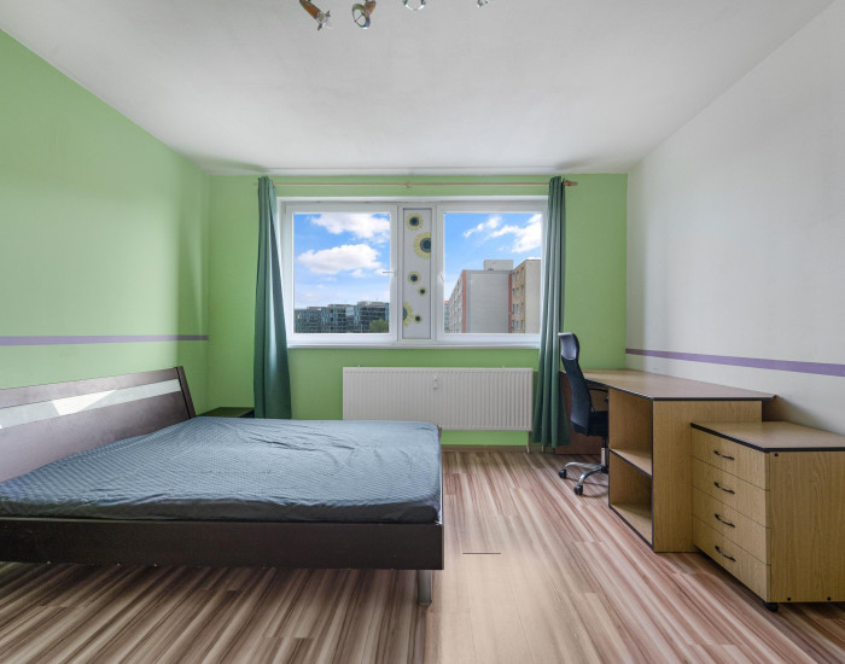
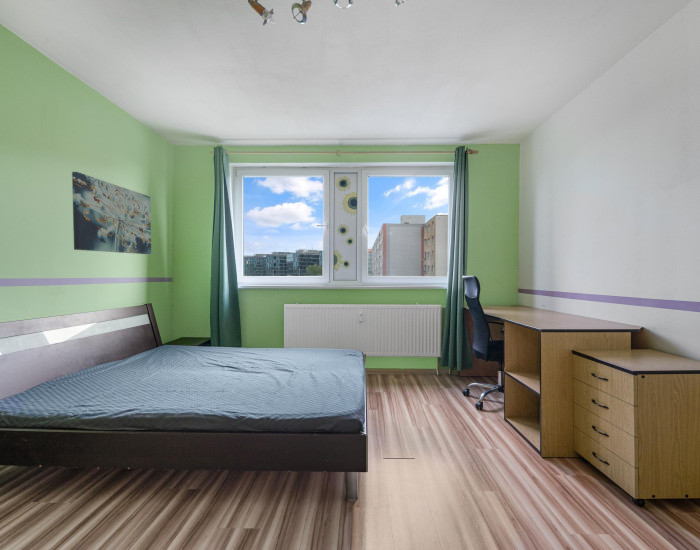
+ wall art [71,171,152,255]
